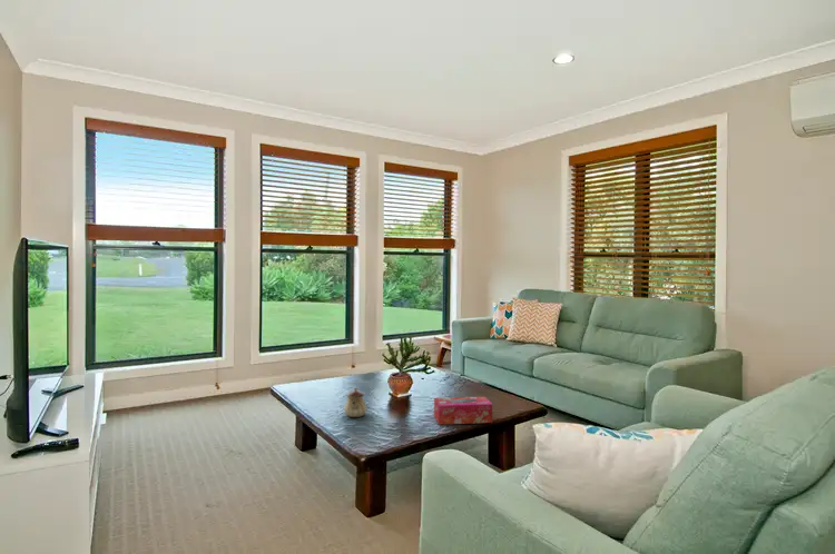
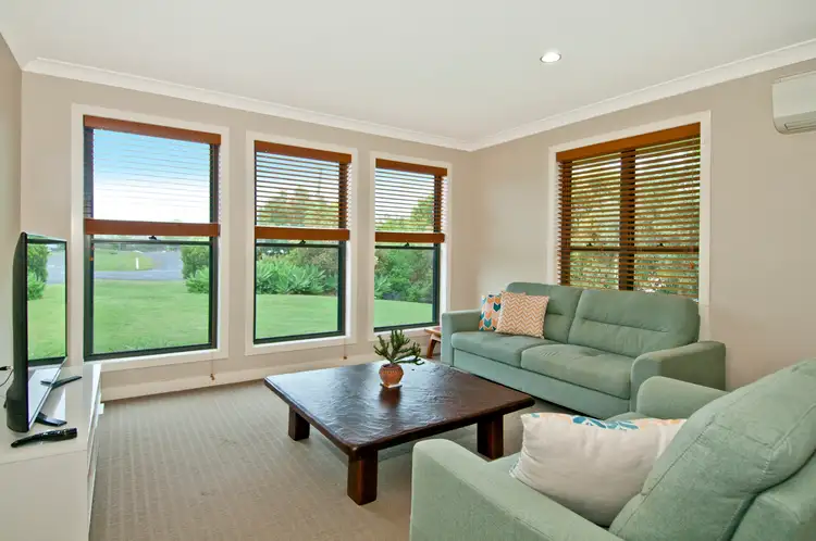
- tissue box [433,396,493,426]
- teapot [343,386,367,418]
